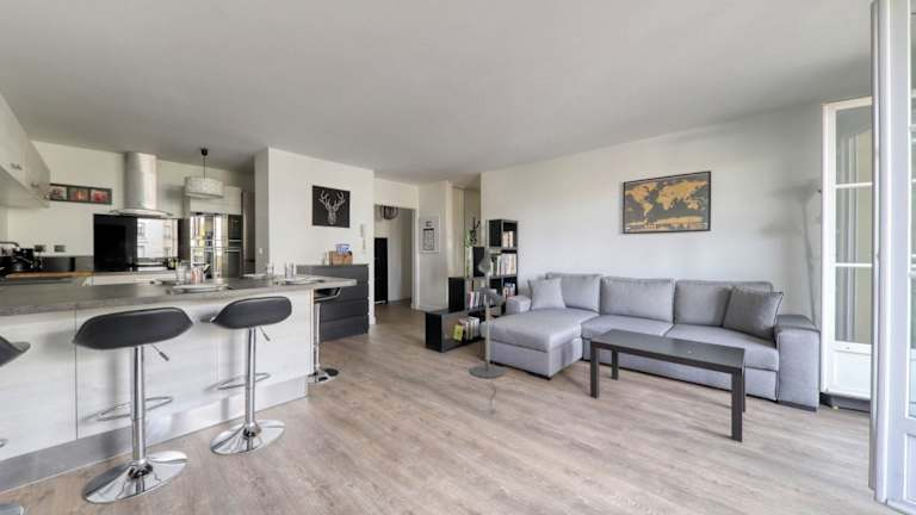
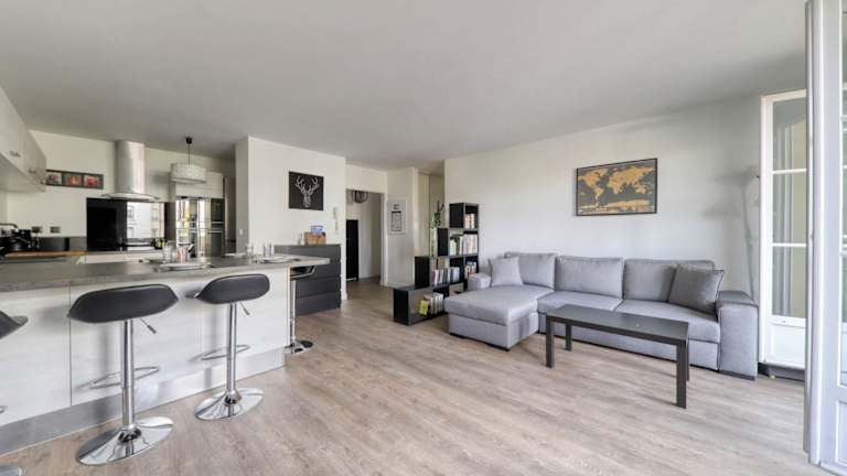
- floor lamp [469,218,507,414]
